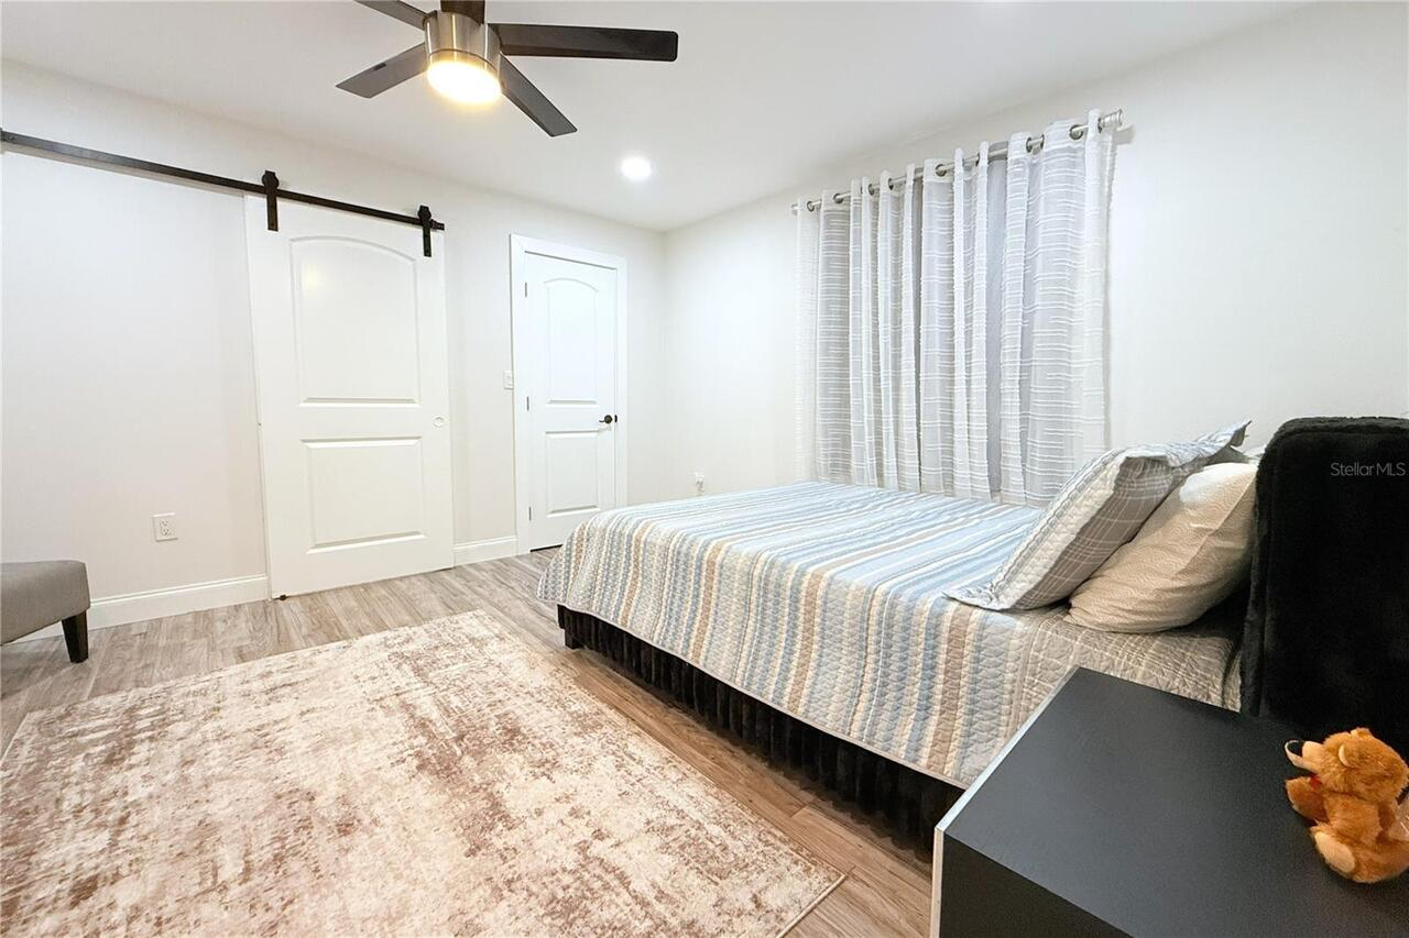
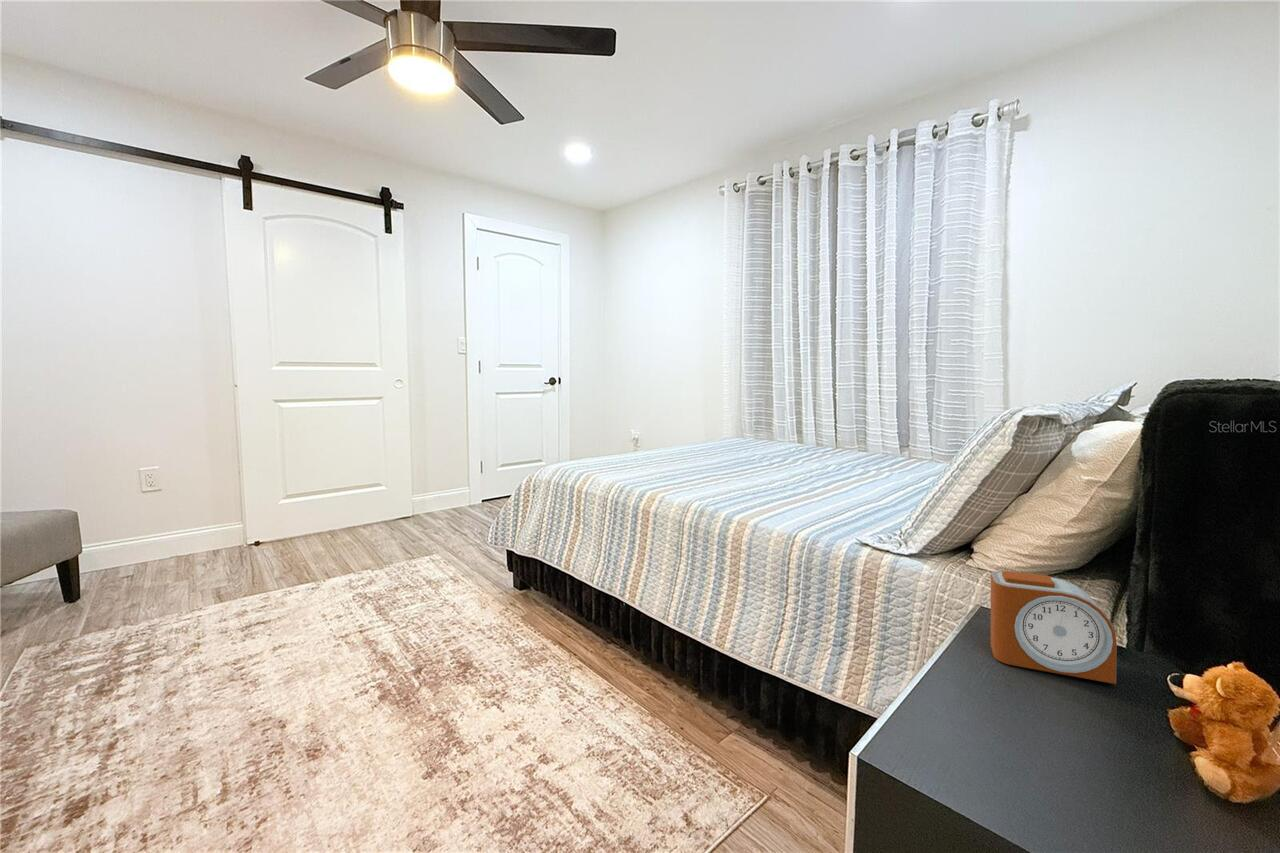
+ alarm clock [990,570,1118,685]
